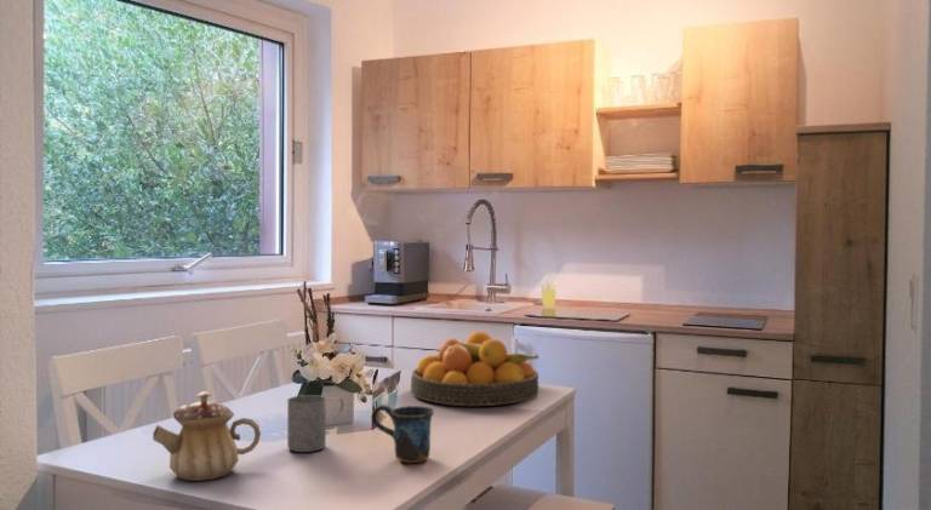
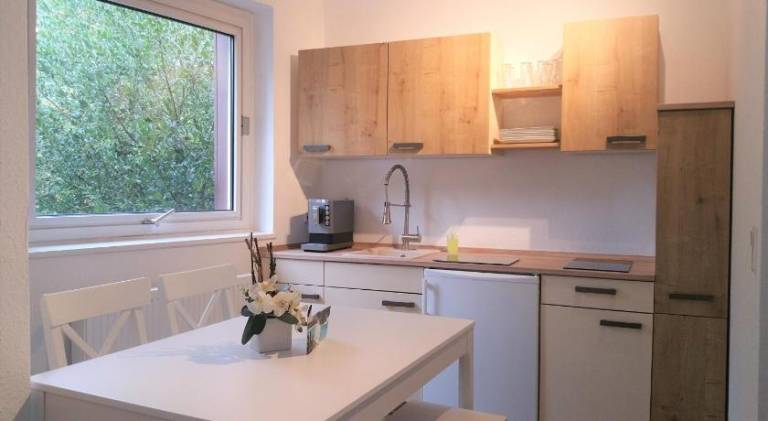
- mug [371,403,435,464]
- mug [286,394,344,453]
- fruit bowl [410,330,539,407]
- teapot [152,390,262,482]
